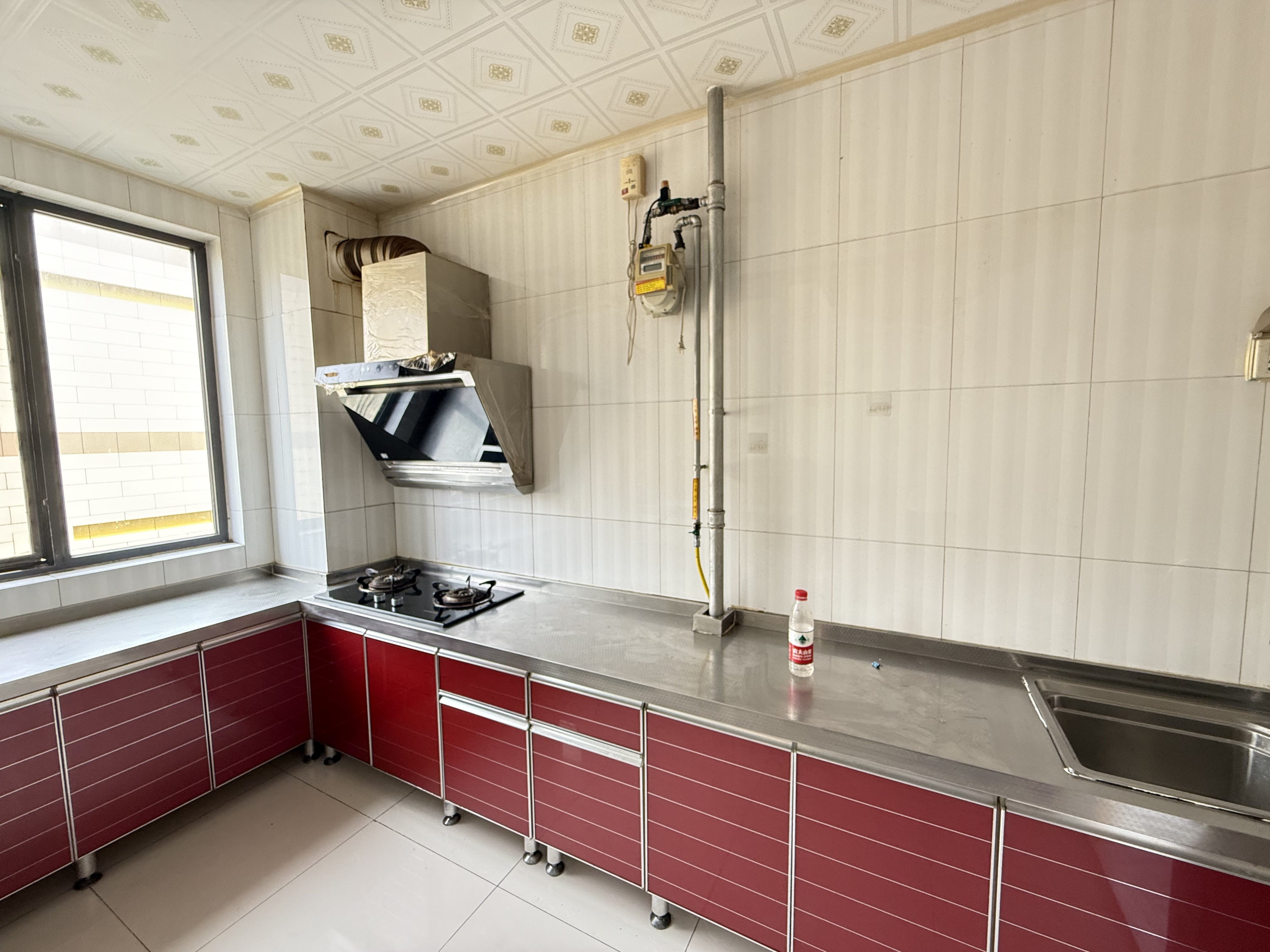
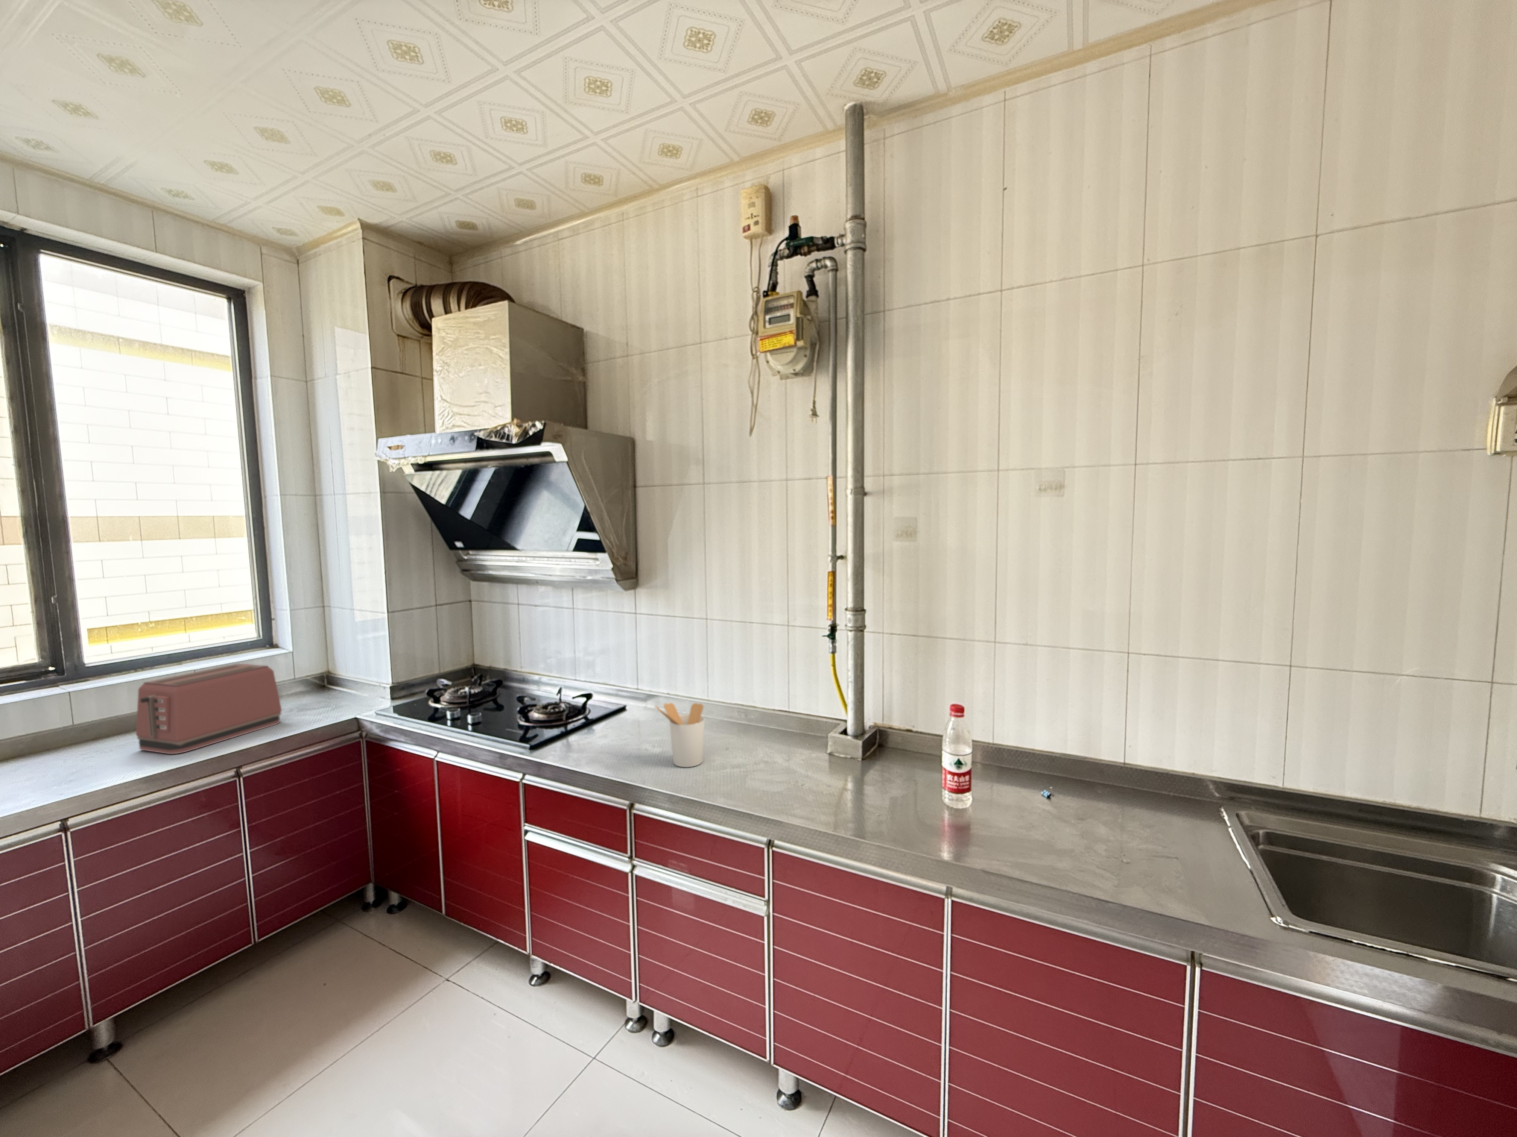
+ toaster [135,663,282,755]
+ utensil holder [655,702,705,768]
